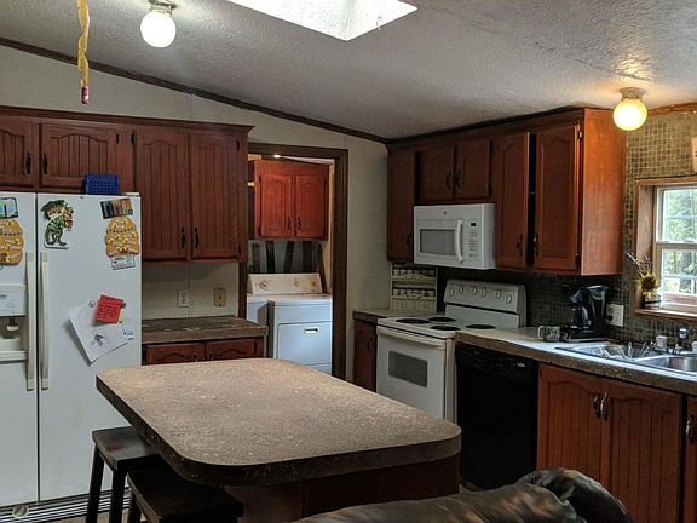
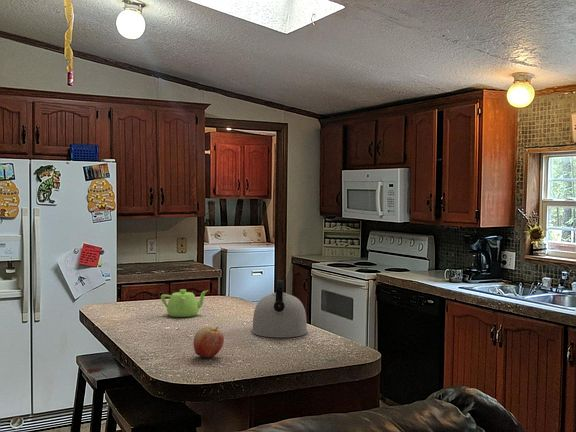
+ apple [192,326,225,359]
+ kettle [251,279,308,338]
+ teapot [160,288,209,318]
